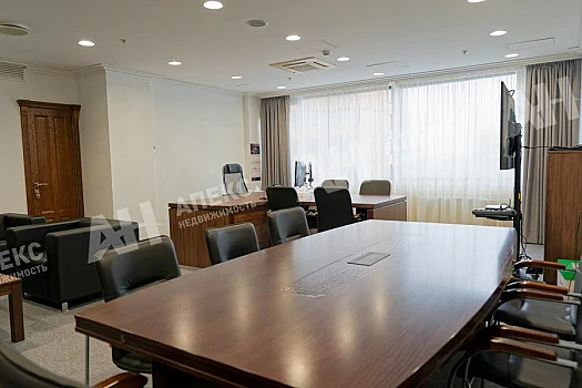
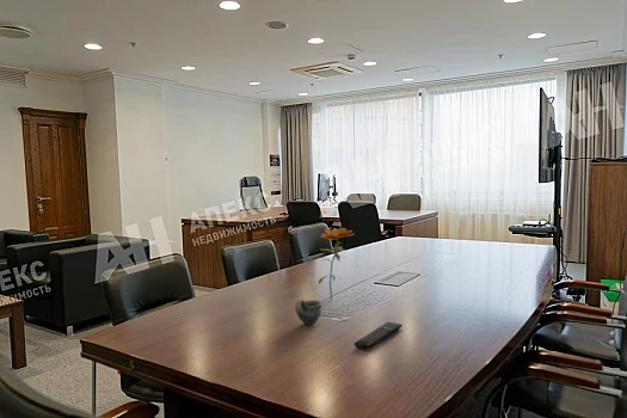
+ remote control [354,321,404,351]
+ flower [318,227,355,301]
+ cup [294,299,322,326]
